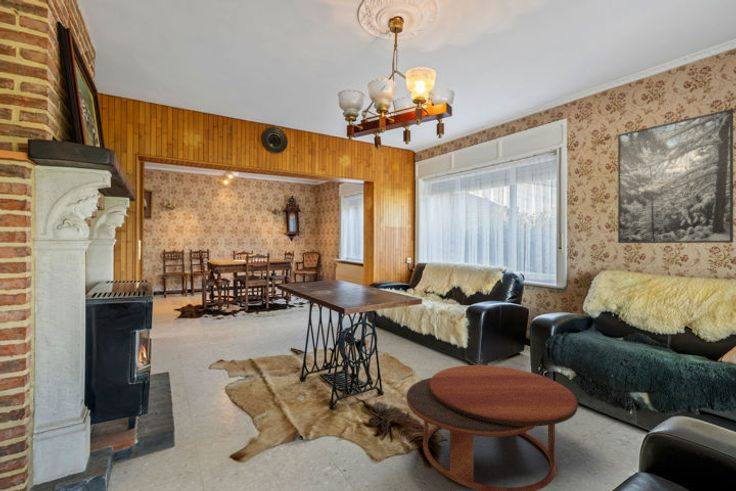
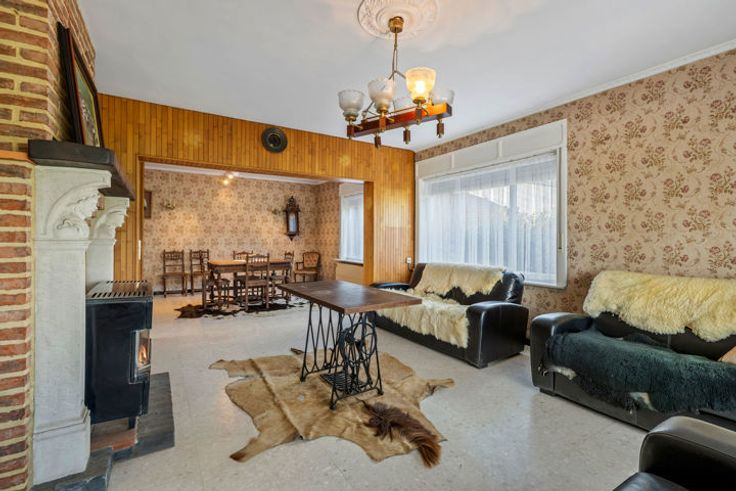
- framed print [617,108,734,244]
- coffee table [405,364,579,491]
